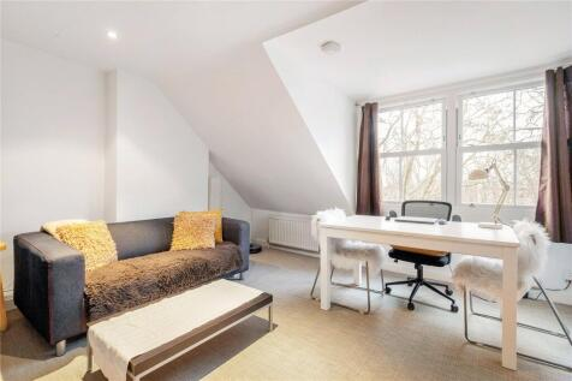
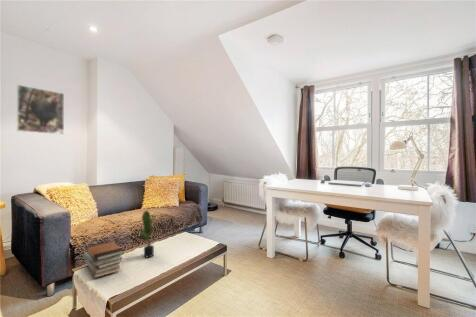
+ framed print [16,84,65,135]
+ potted plant [134,209,159,258]
+ book stack [83,240,125,279]
